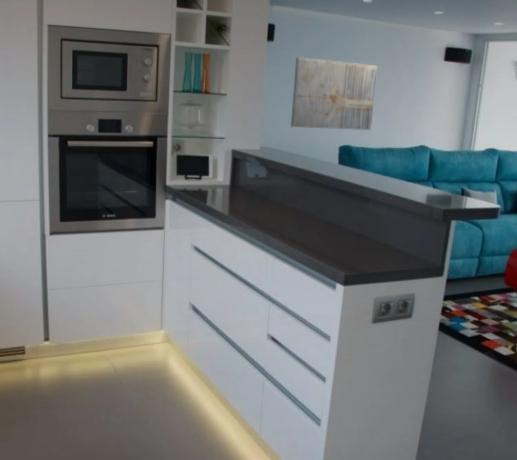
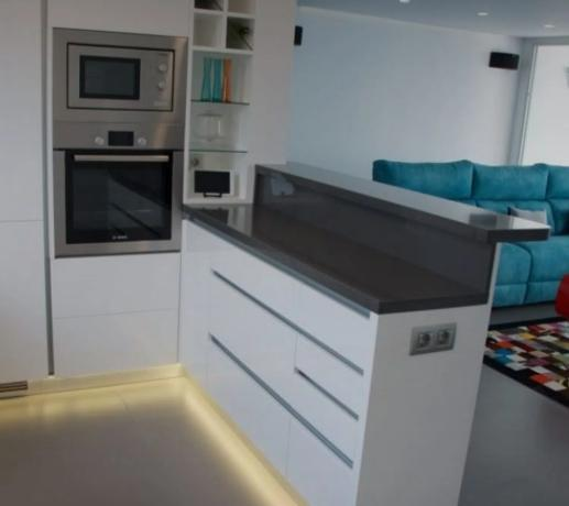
- wall art [290,56,378,131]
